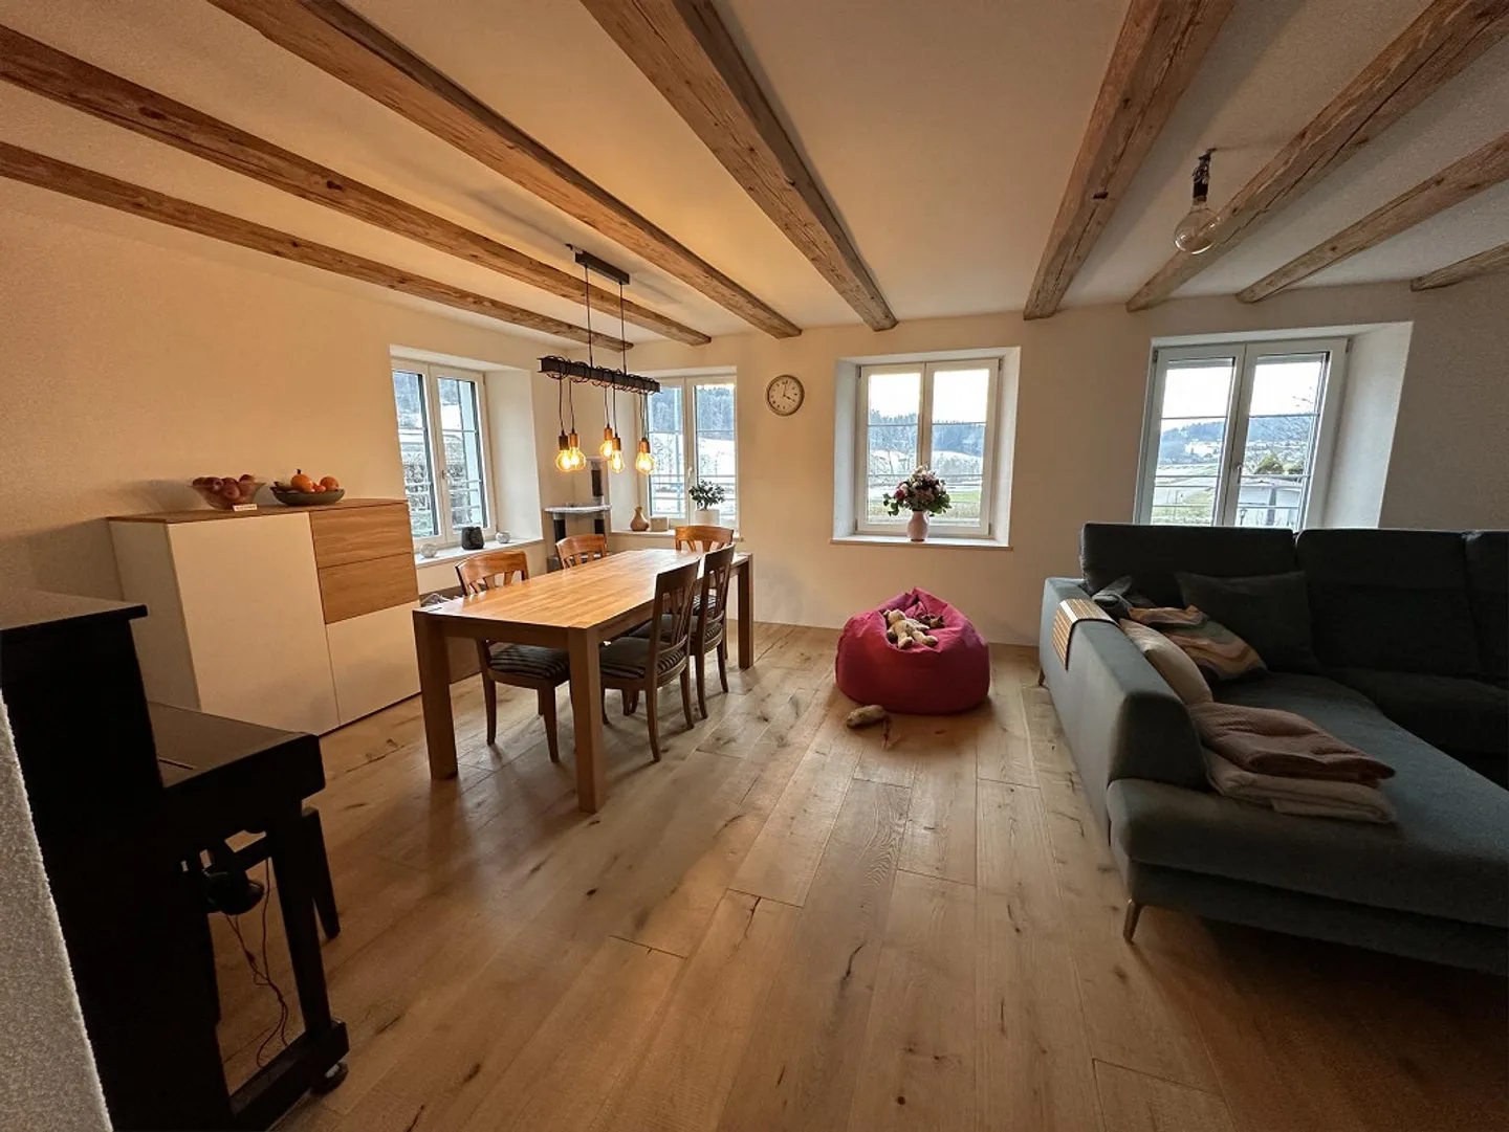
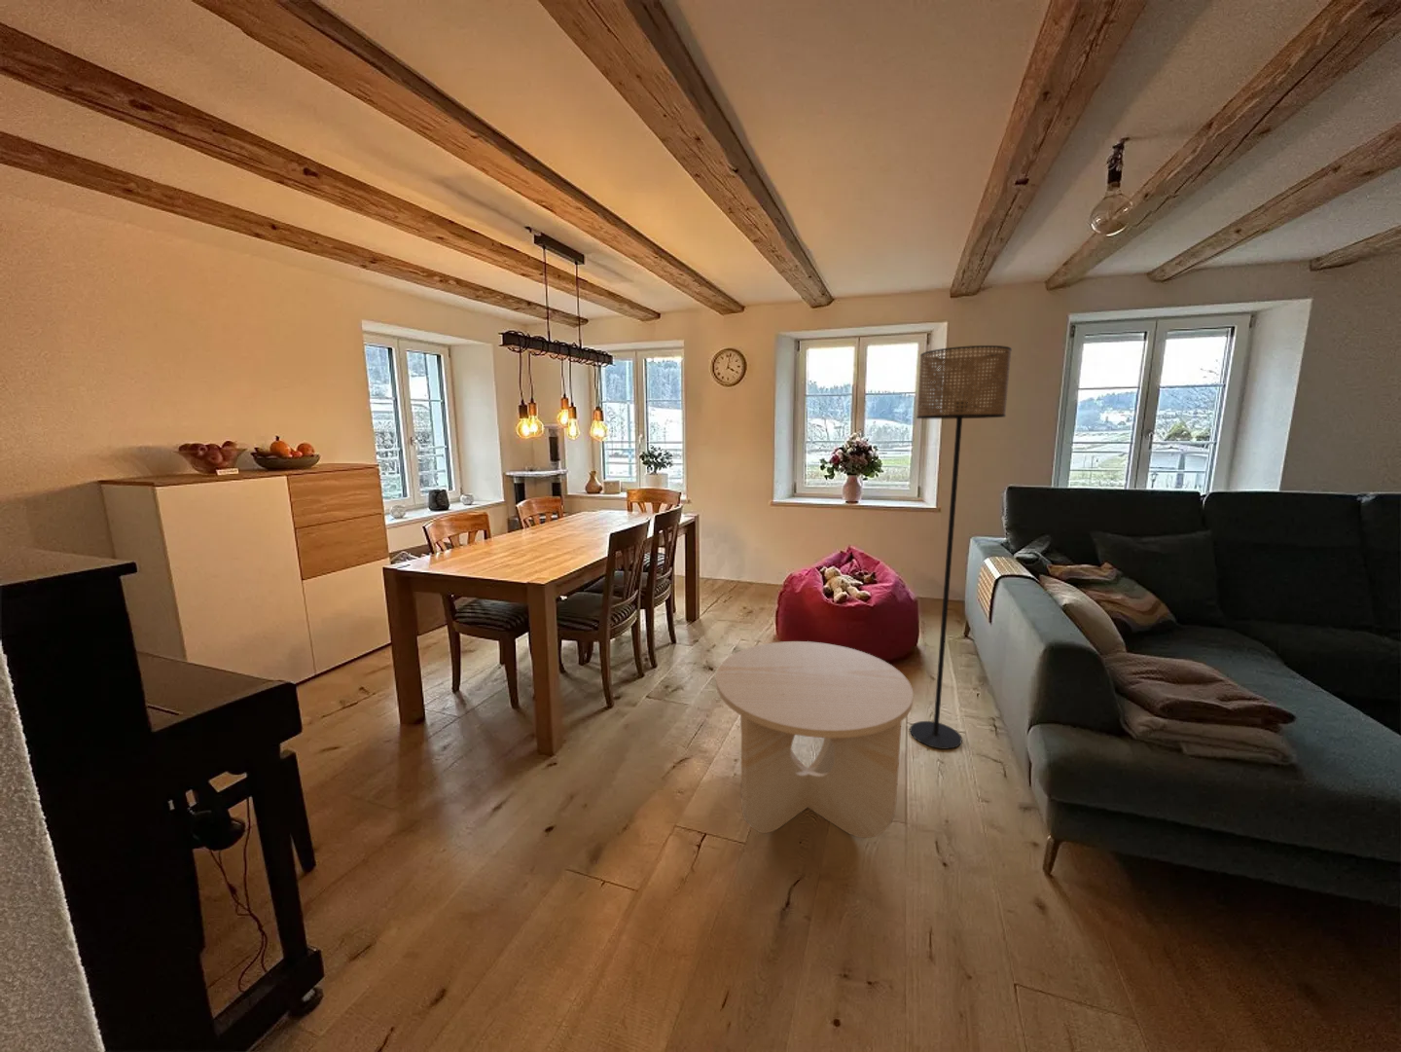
+ side table [715,640,915,839]
+ floor lamp [908,345,1013,750]
